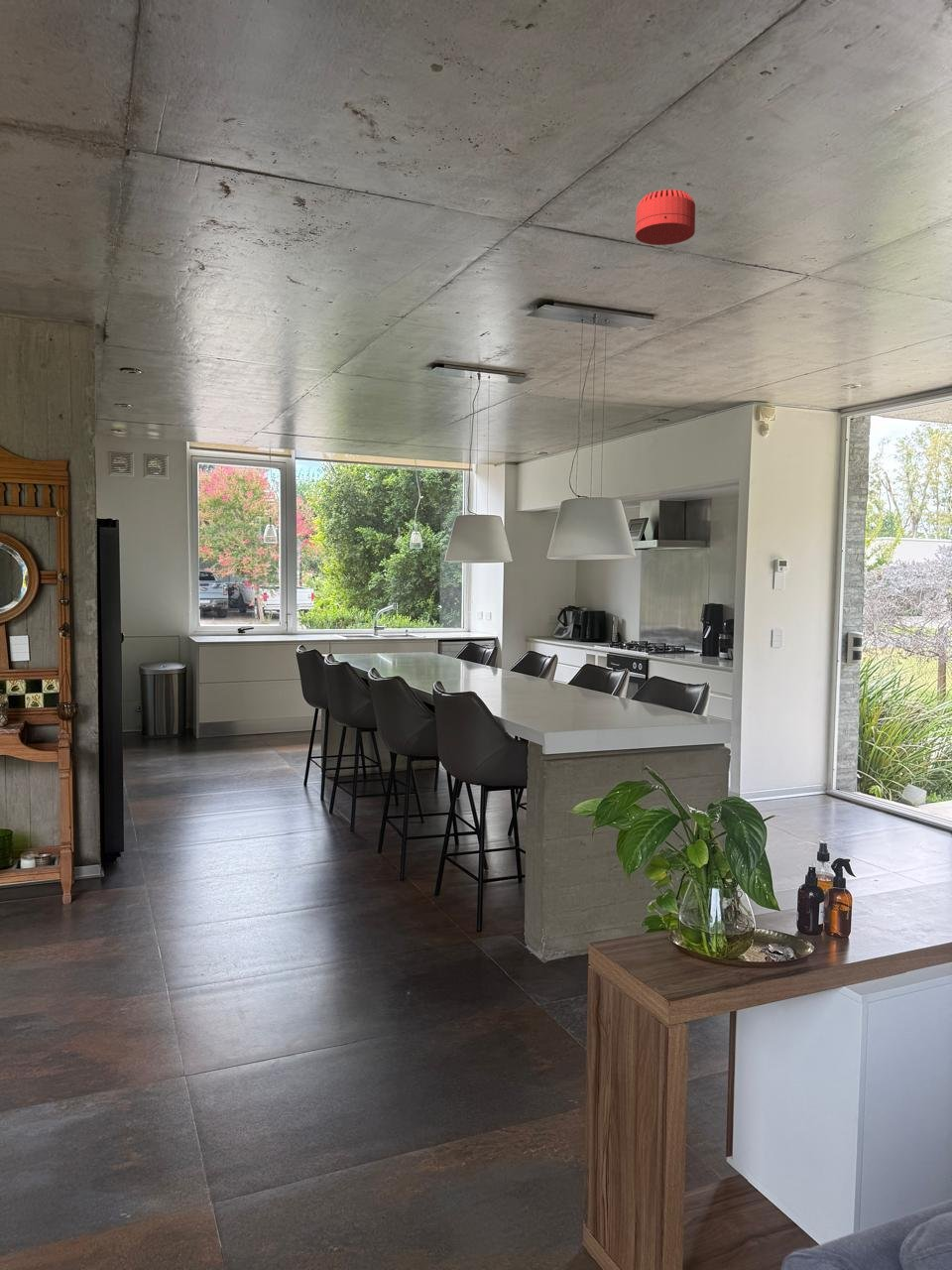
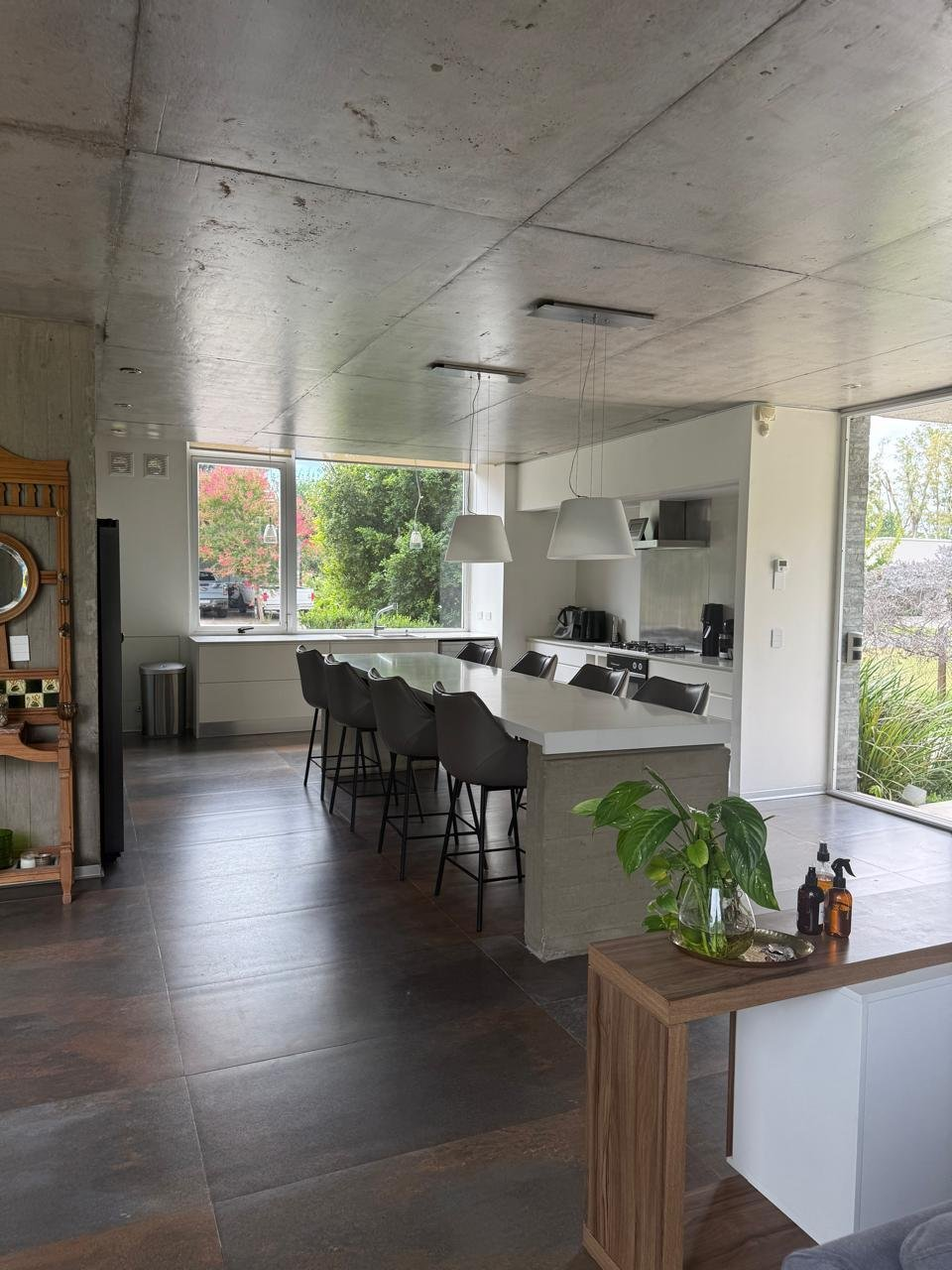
- smoke detector [635,189,696,246]
